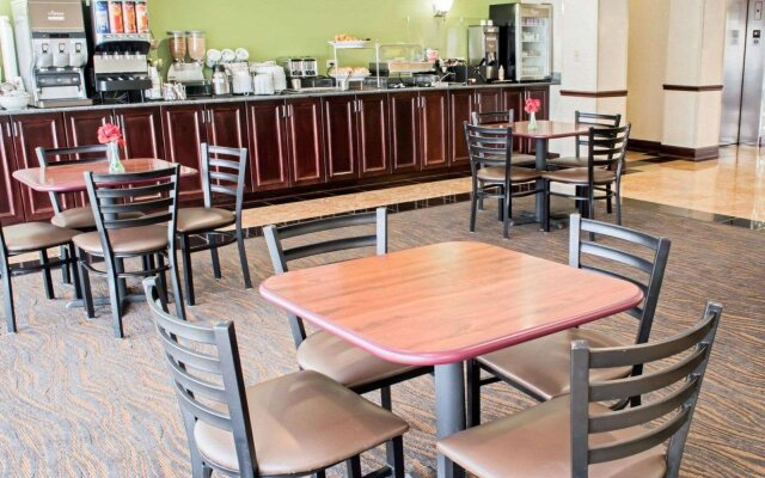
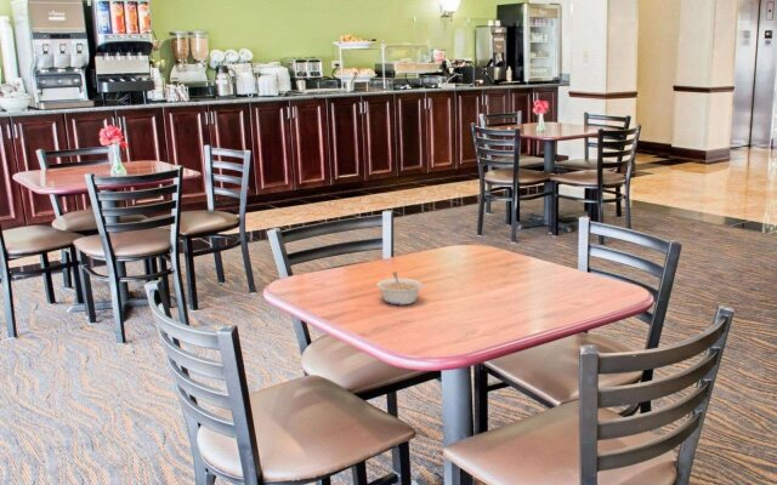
+ legume [375,270,424,306]
